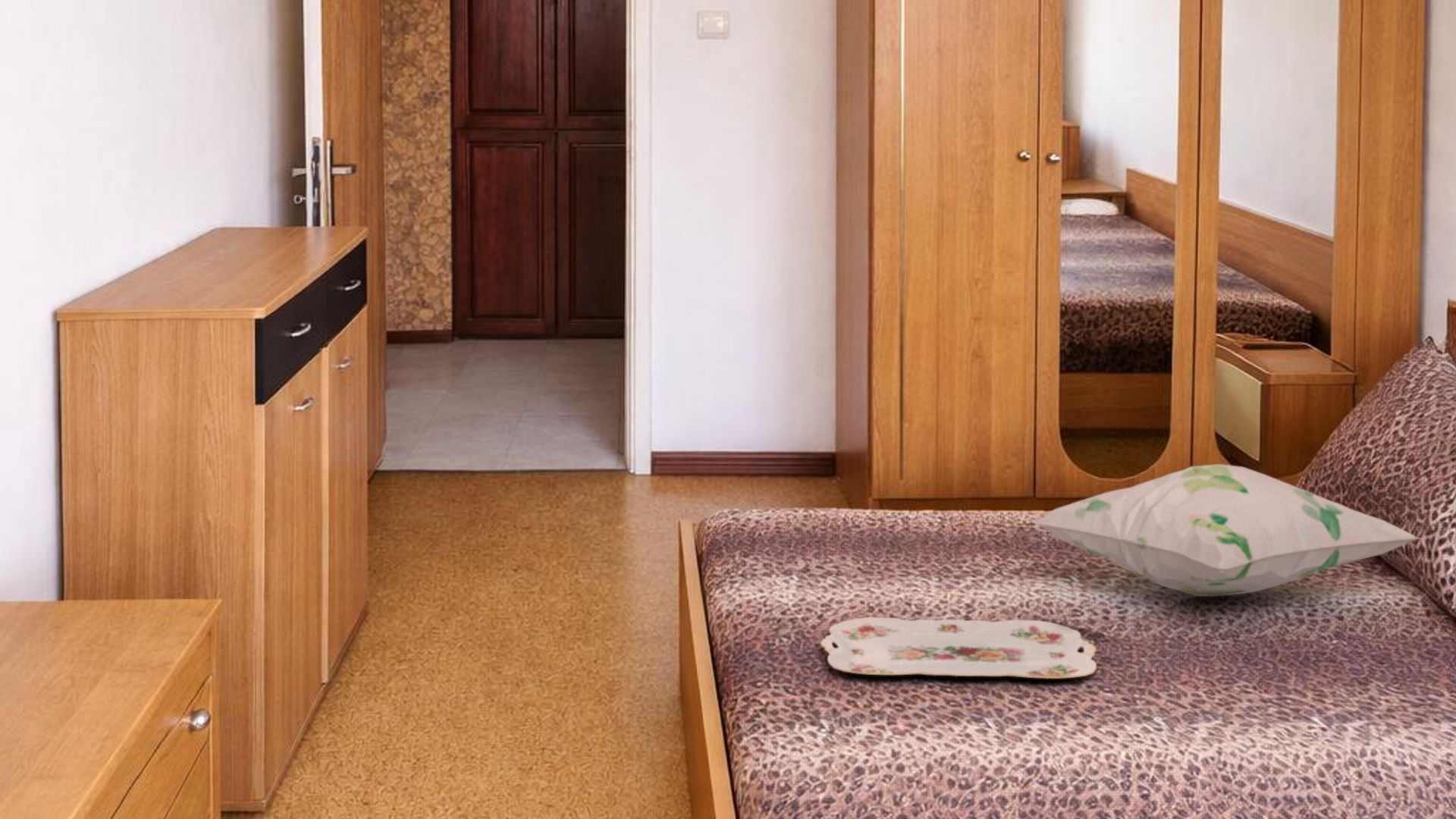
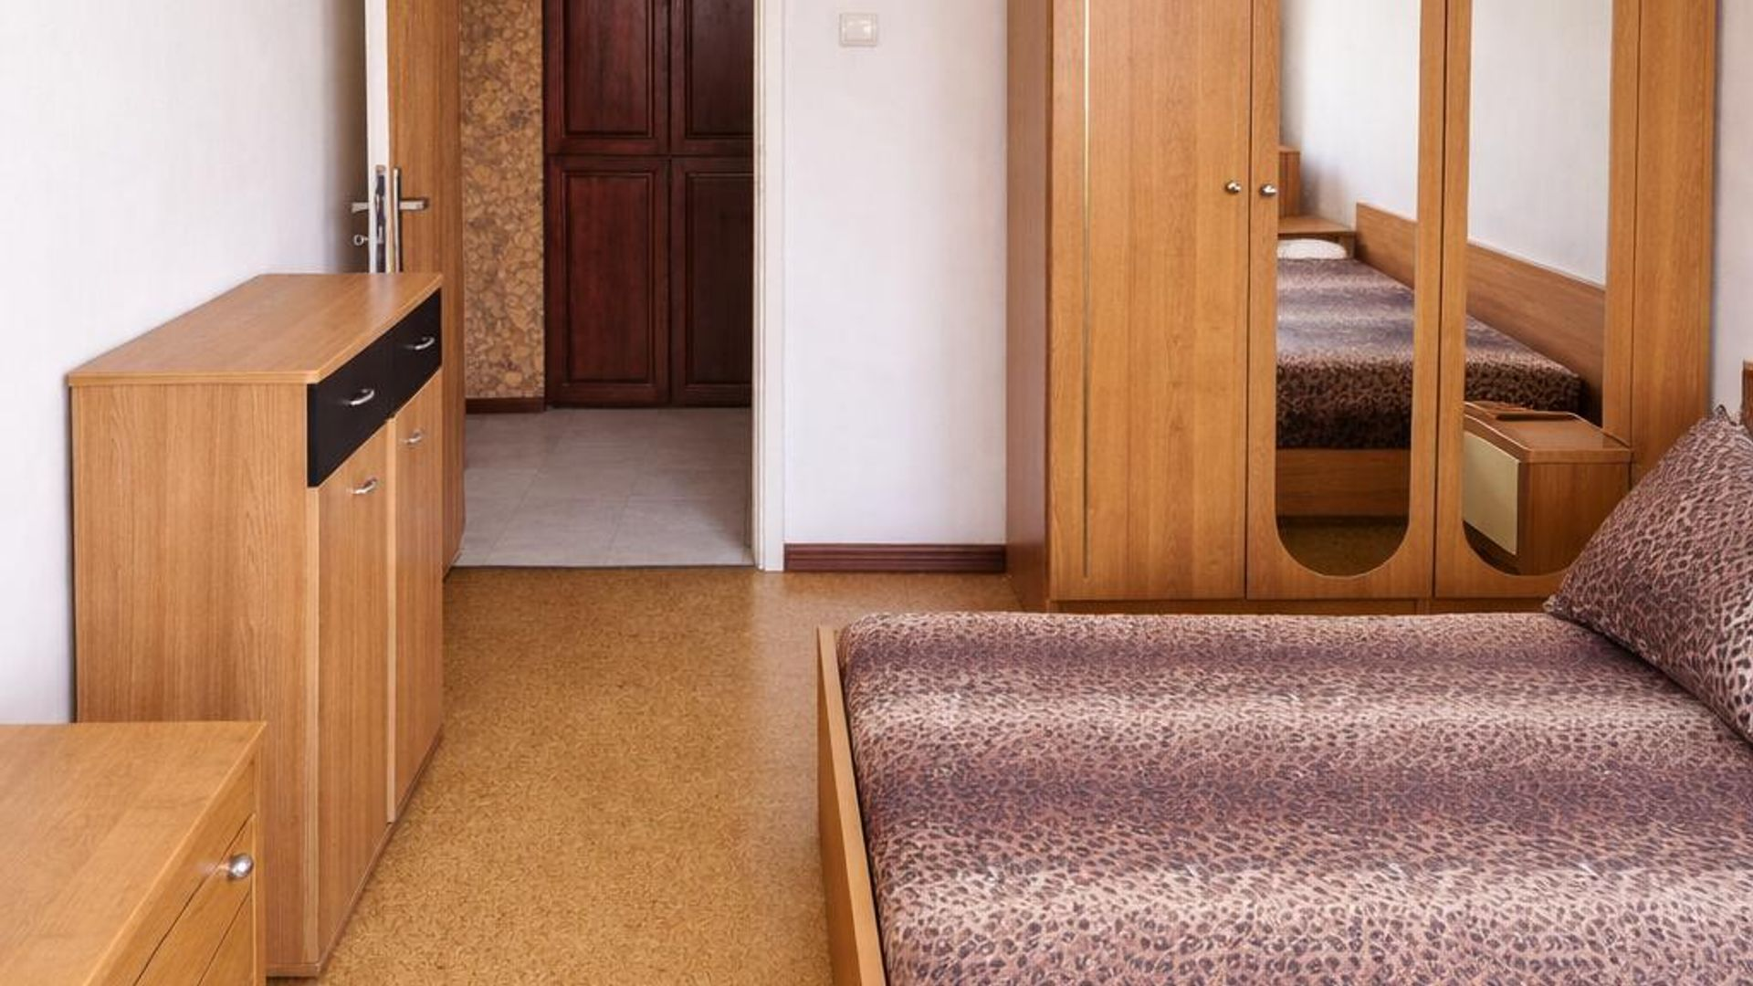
- decorative pillow [1033,463,1422,597]
- serving tray [820,617,1097,679]
